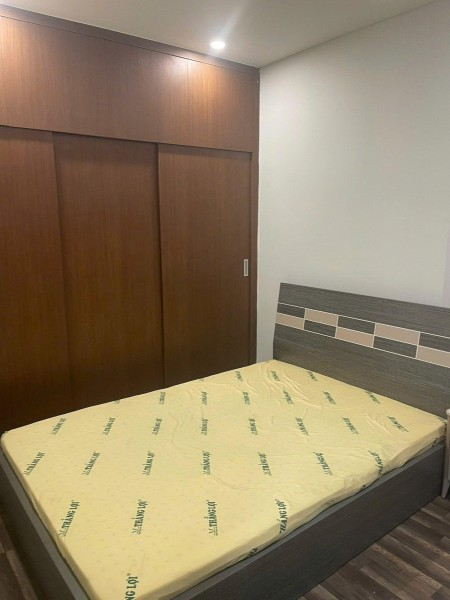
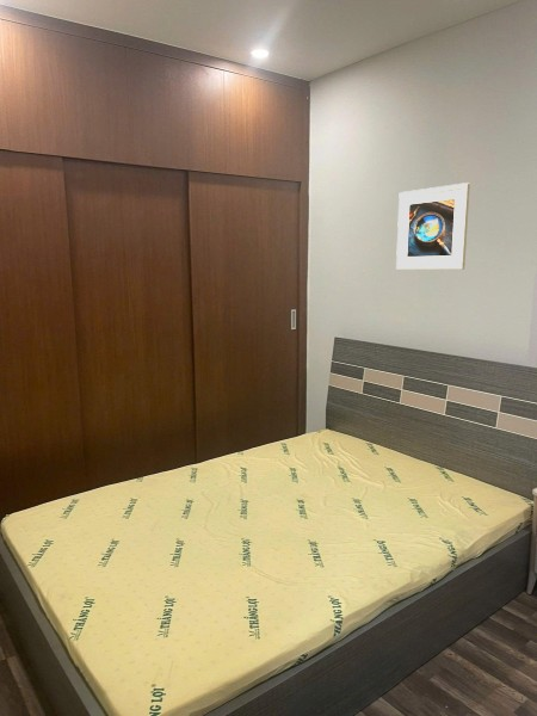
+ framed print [395,181,471,271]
